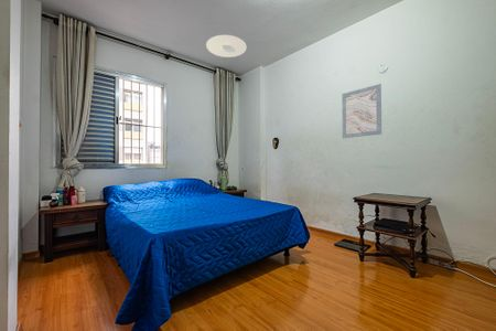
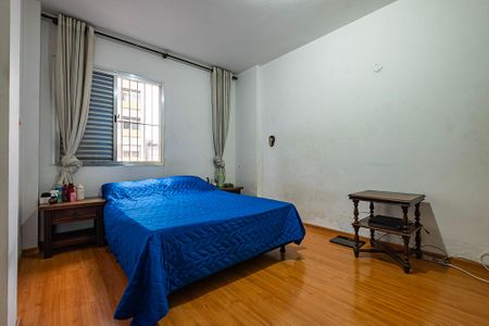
- ceiling light [205,34,248,58]
- wall art [341,83,382,139]
